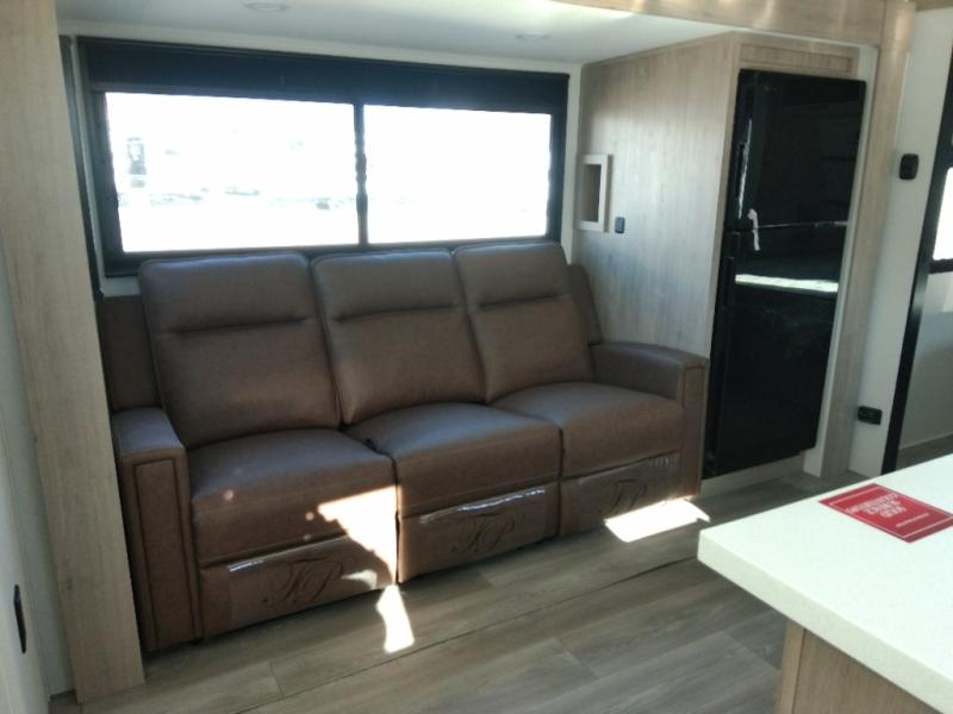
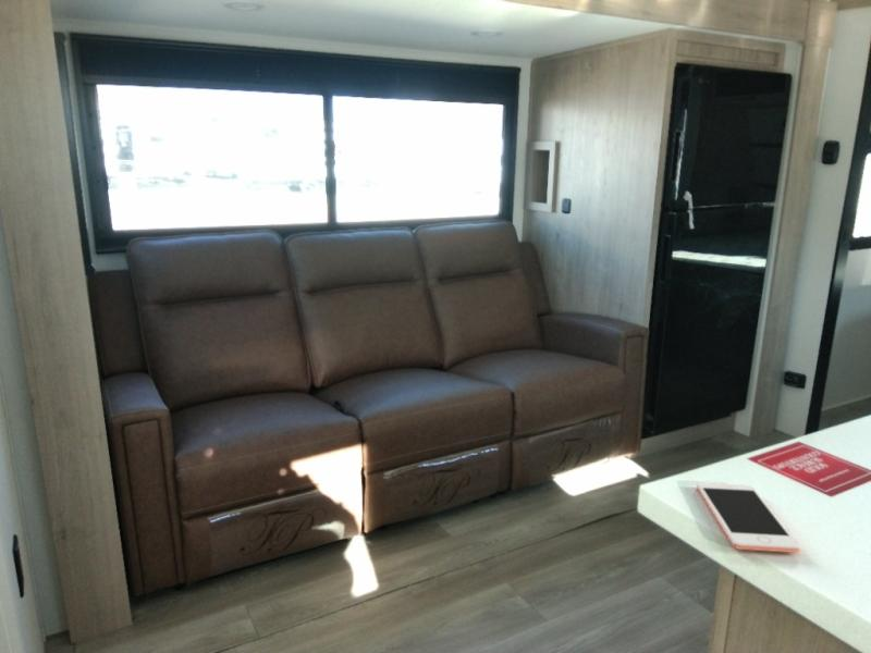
+ cell phone [696,481,801,554]
